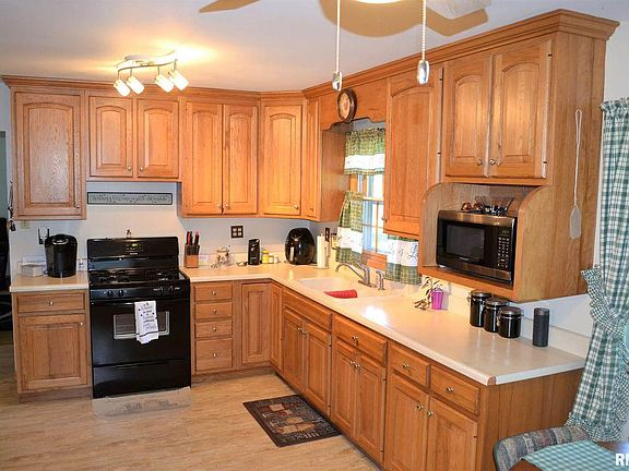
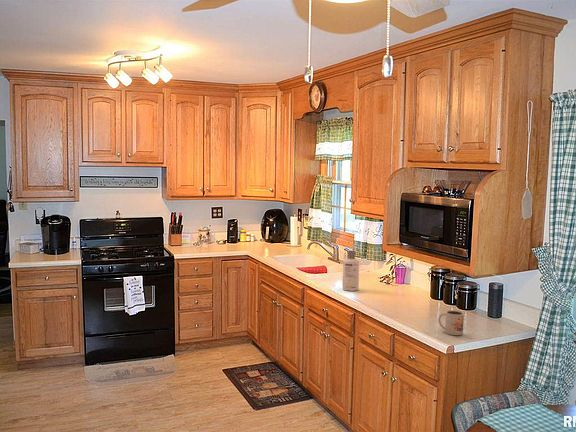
+ screw cap bottle [342,249,360,292]
+ mug [438,310,465,336]
